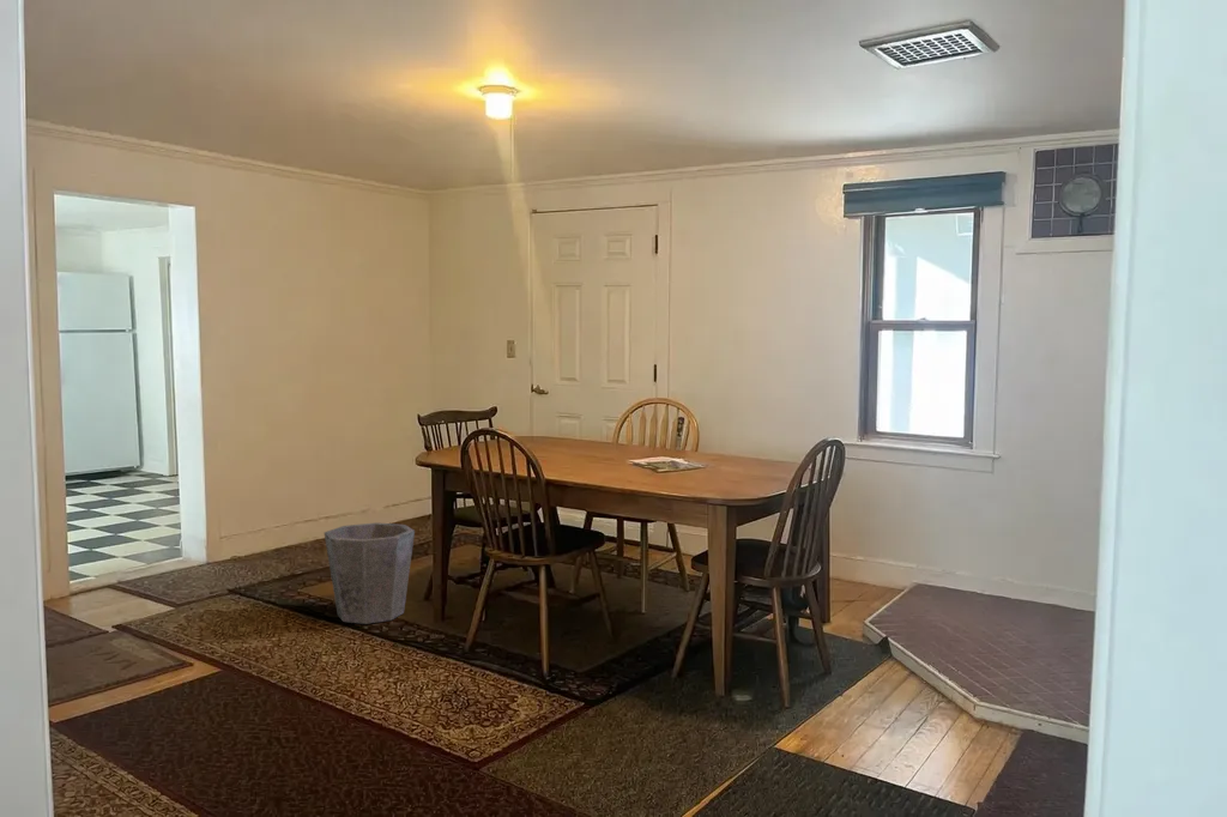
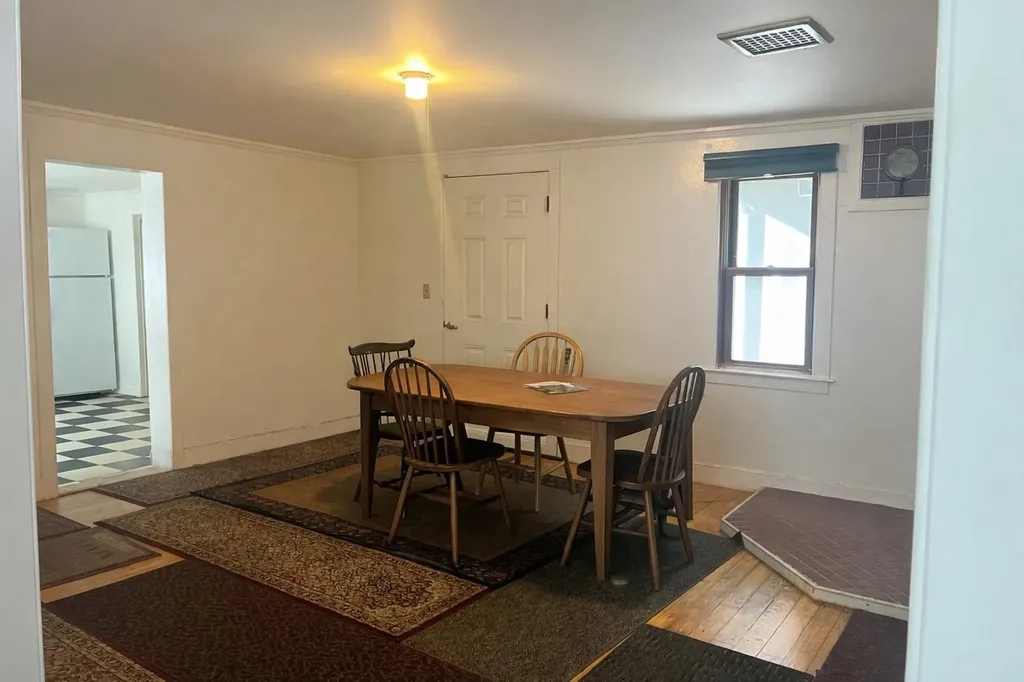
- waste bin [322,522,416,625]
